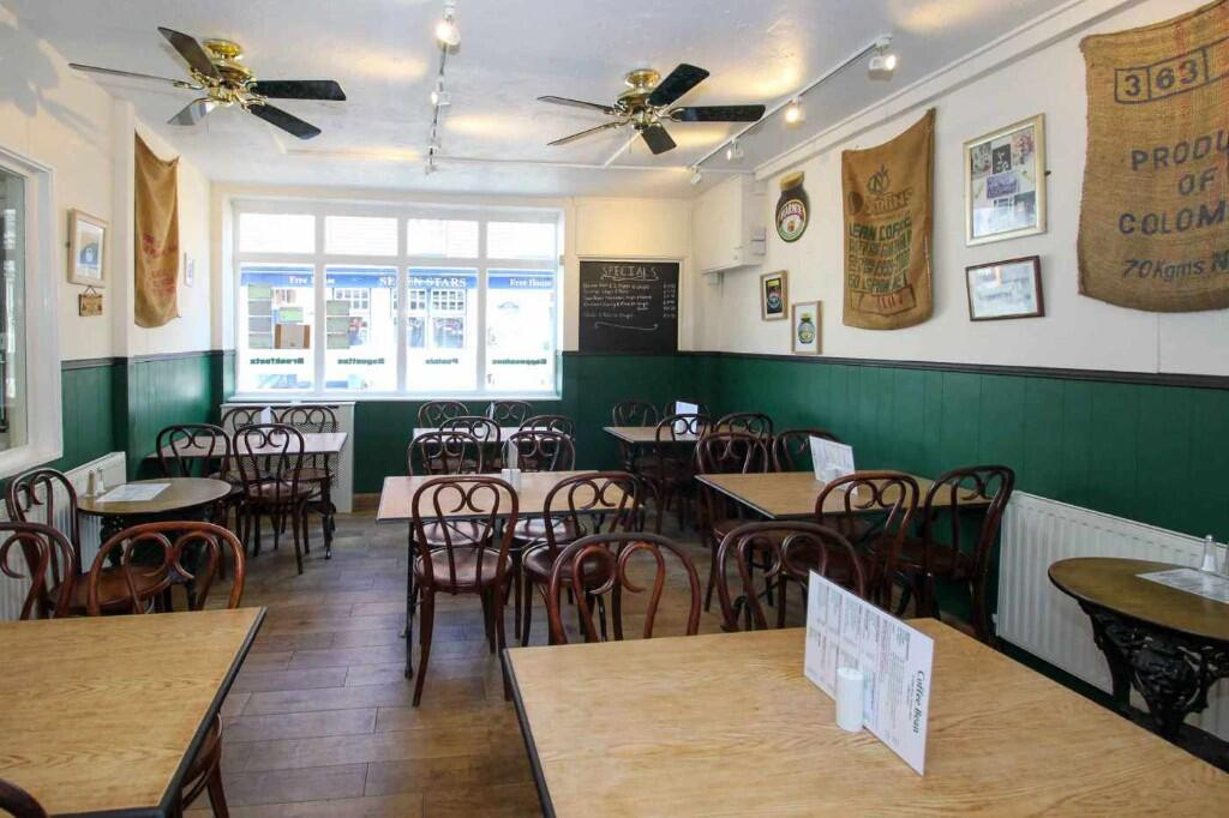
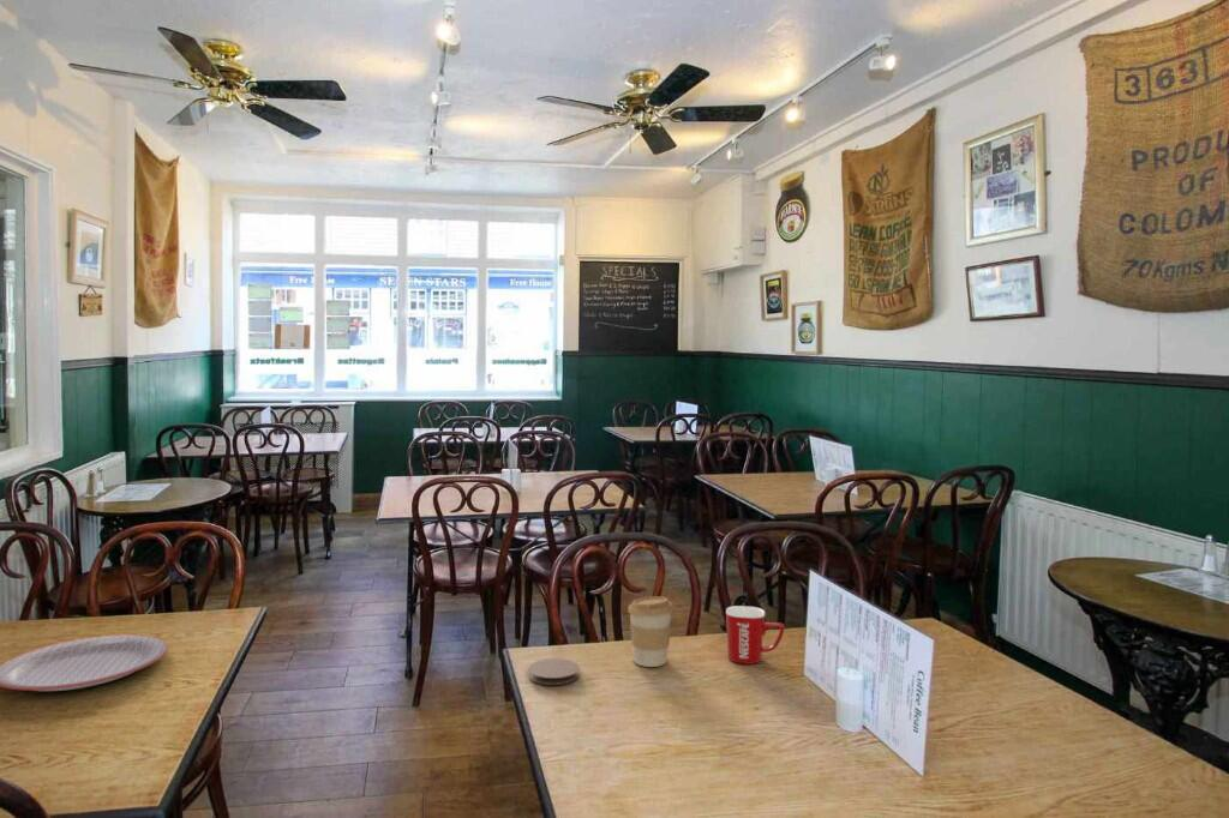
+ coaster [527,657,581,686]
+ coffee cup [627,595,675,668]
+ mug [725,605,785,666]
+ plate [0,633,169,692]
